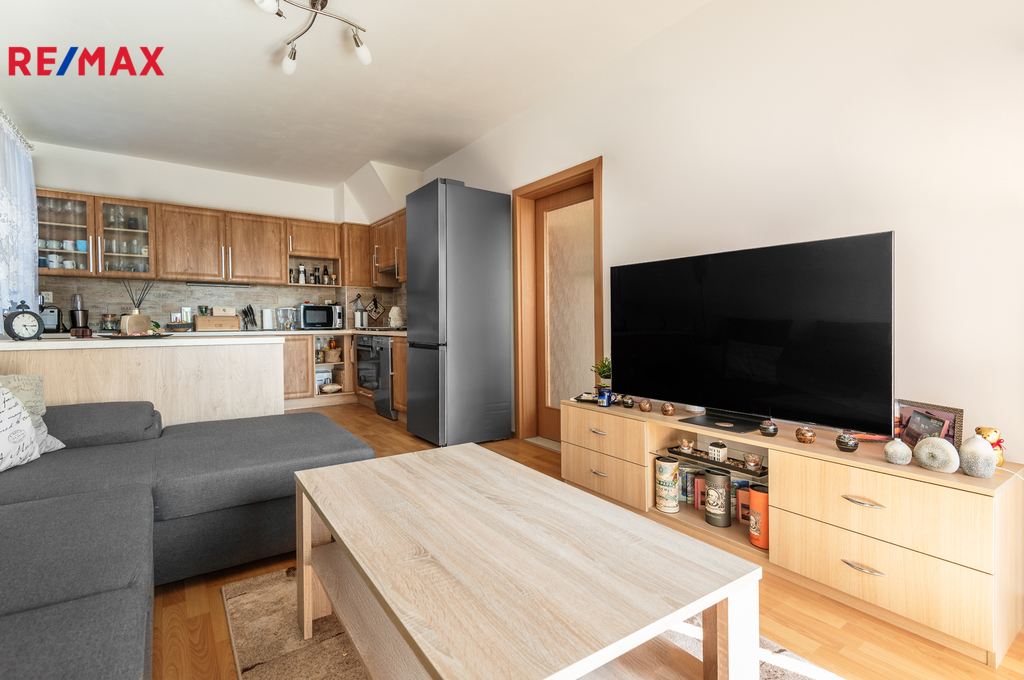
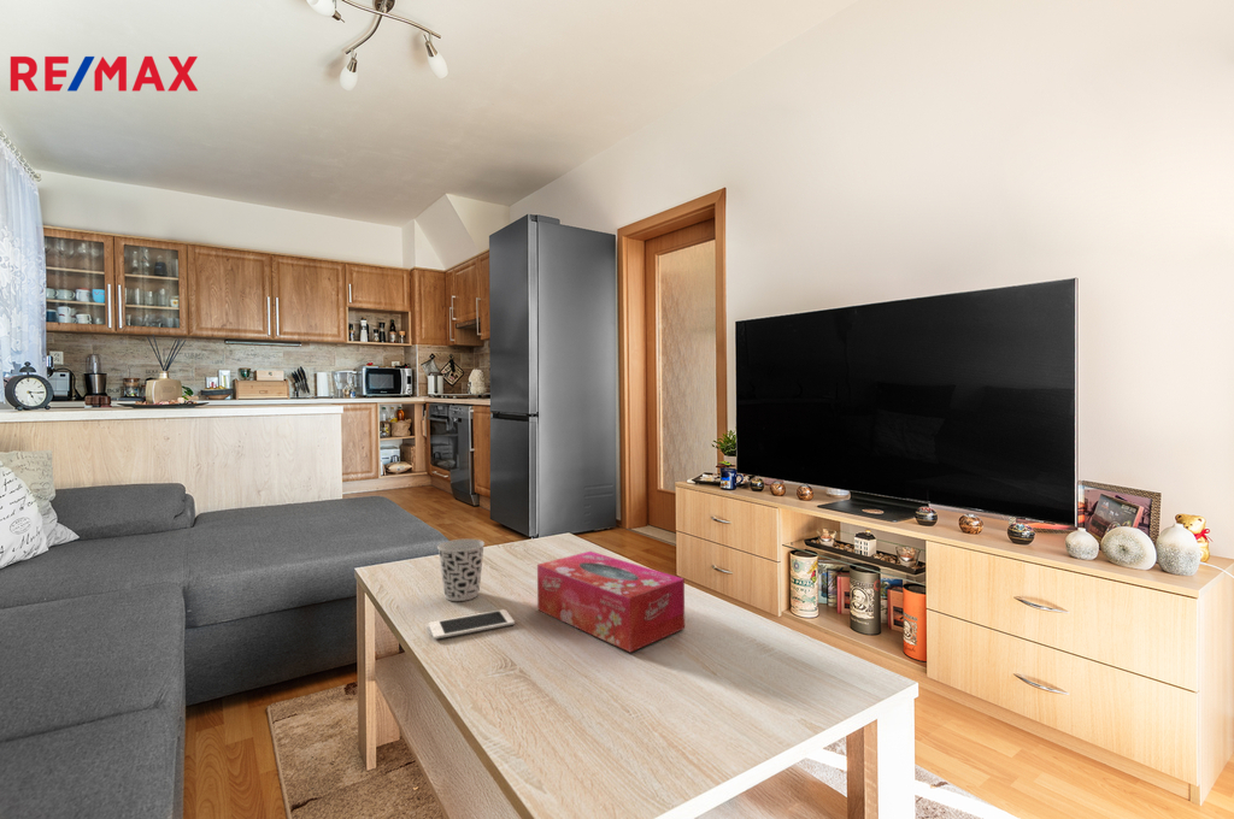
+ tissue box [536,550,686,653]
+ cell phone [428,608,516,641]
+ cup [436,538,486,602]
